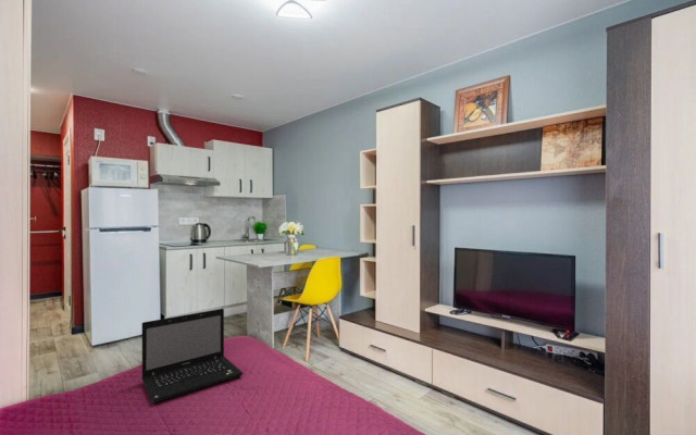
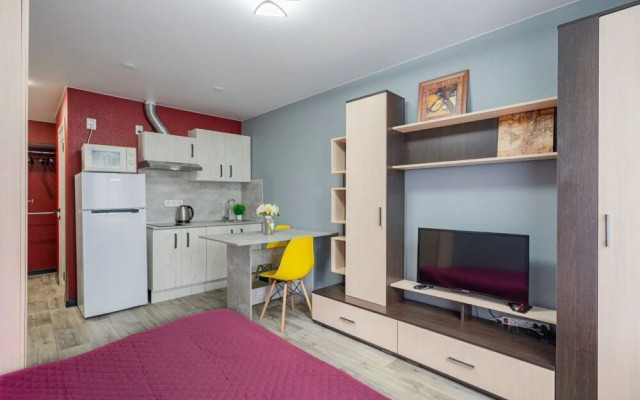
- laptop [140,308,244,403]
